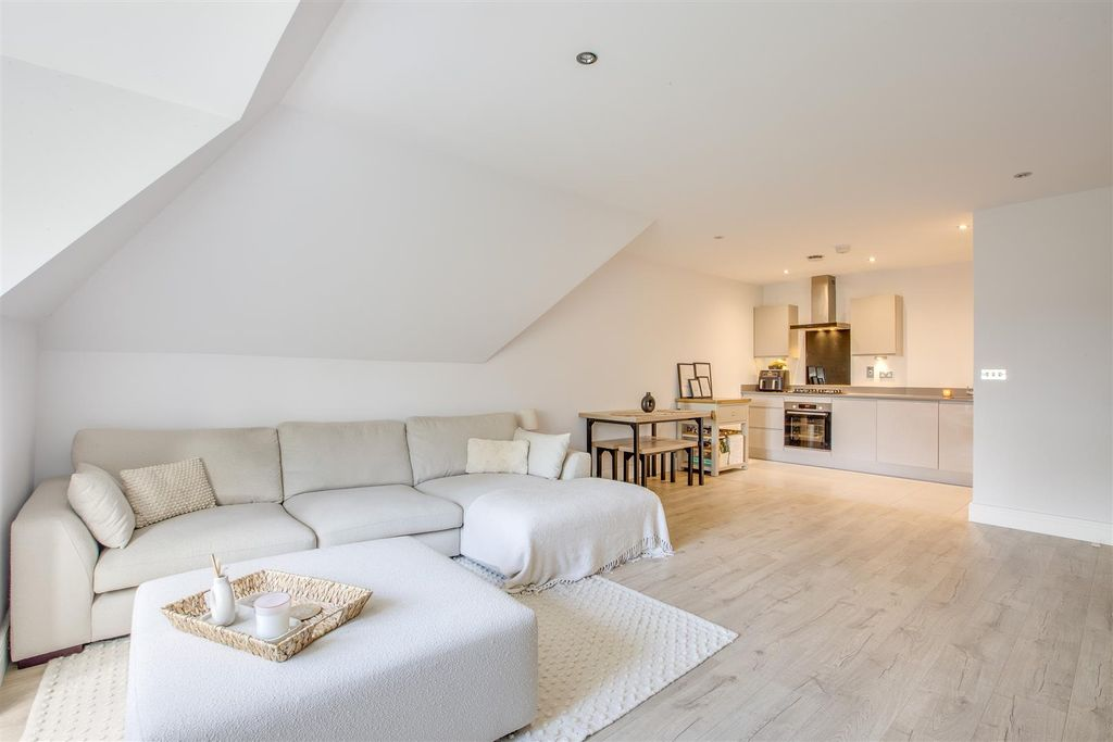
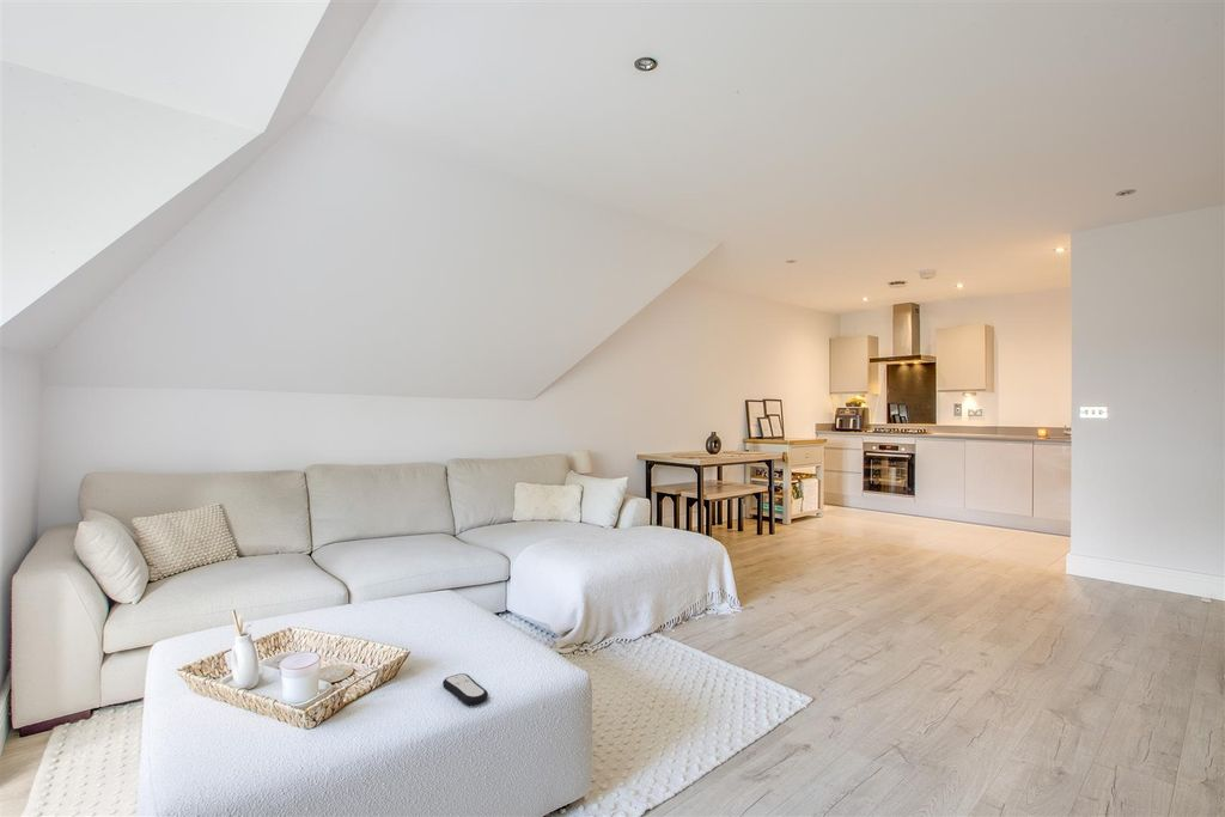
+ remote control [441,672,489,706]
